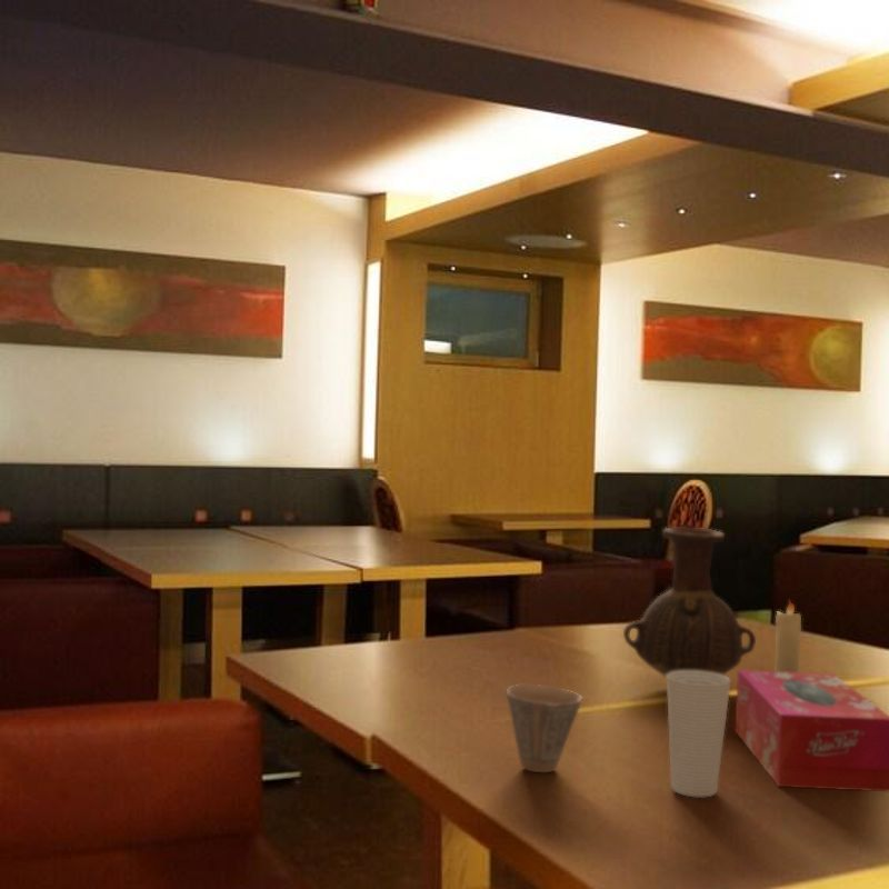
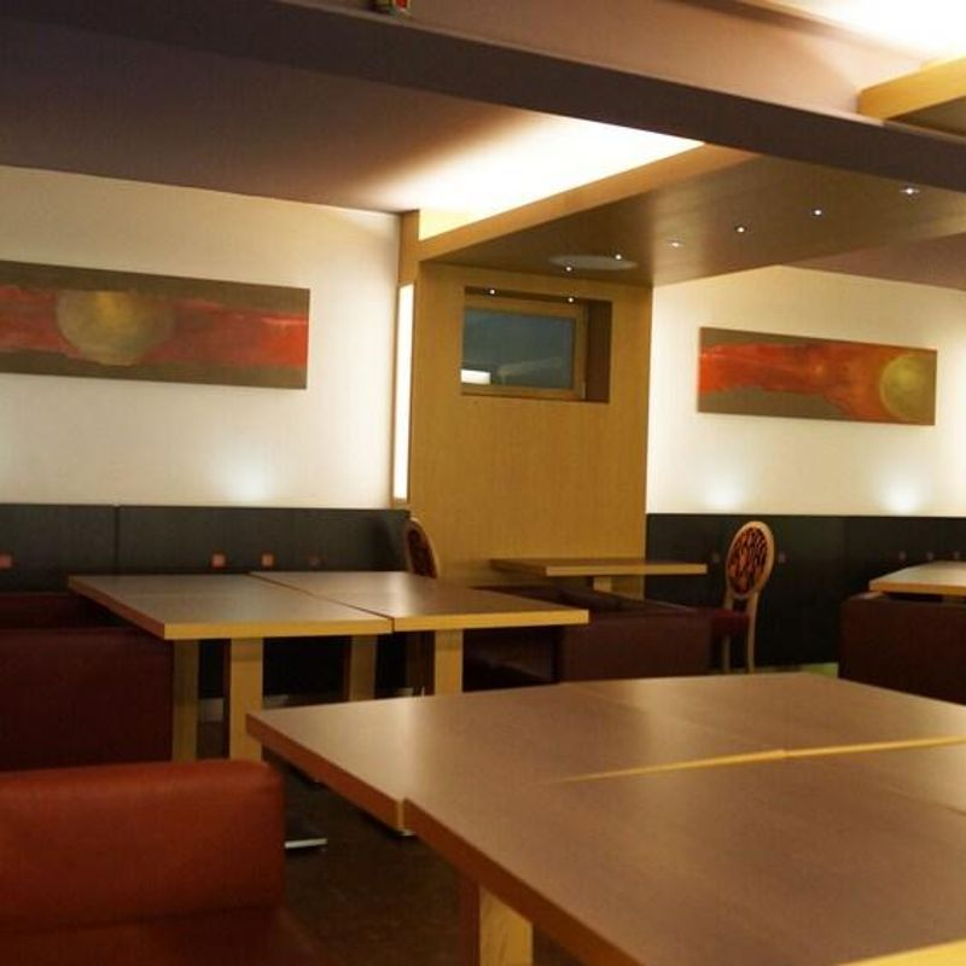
- candle [775,599,802,672]
- cup [506,683,582,773]
- vase [622,527,757,679]
- cup [666,670,732,799]
- tissue box [735,669,889,792]
